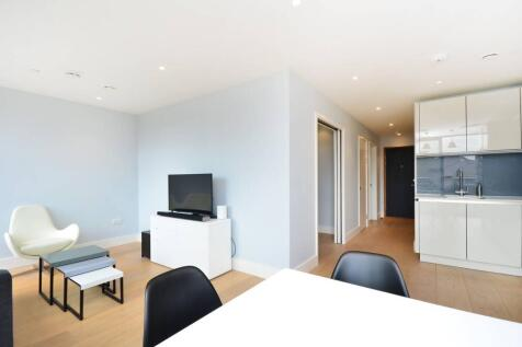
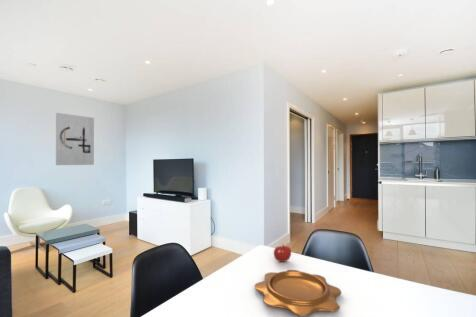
+ wall art [55,112,95,166]
+ fruit [273,244,292,263]
+ decorative bowl [254,269,342,317]
